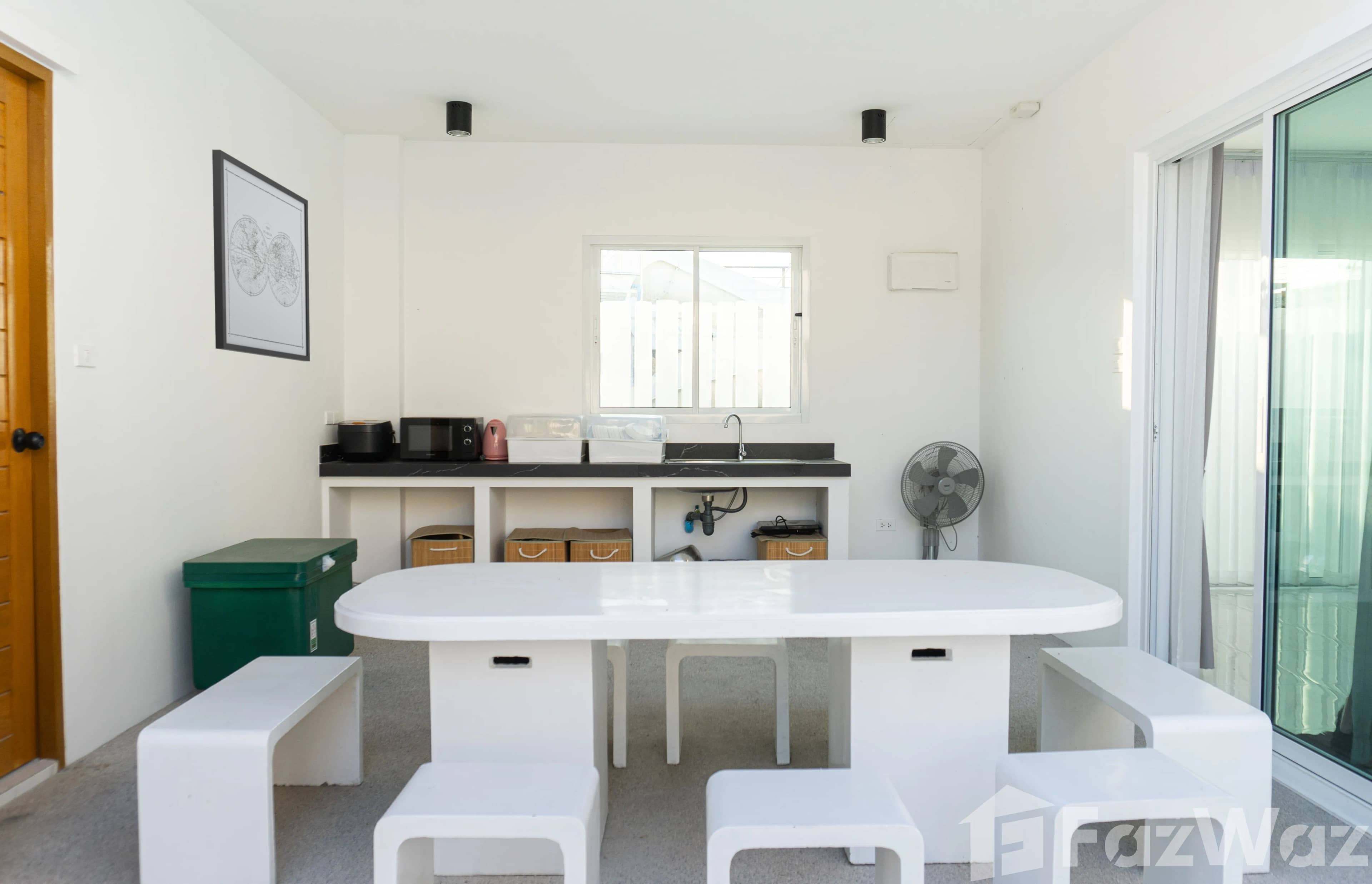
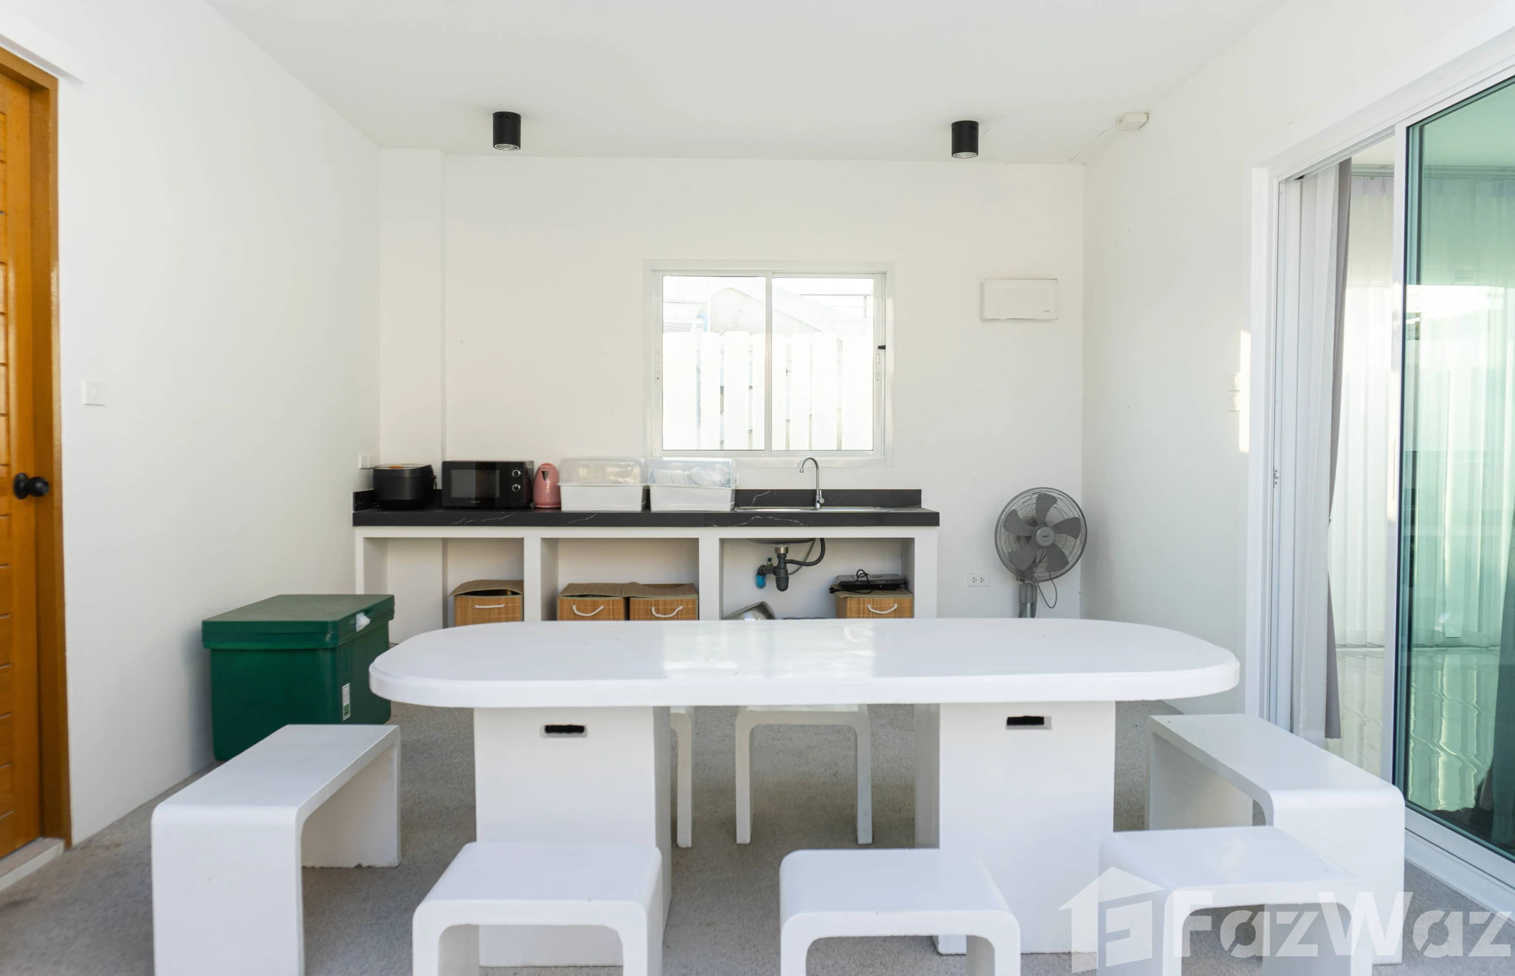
- wall art [212,149,310,362]
